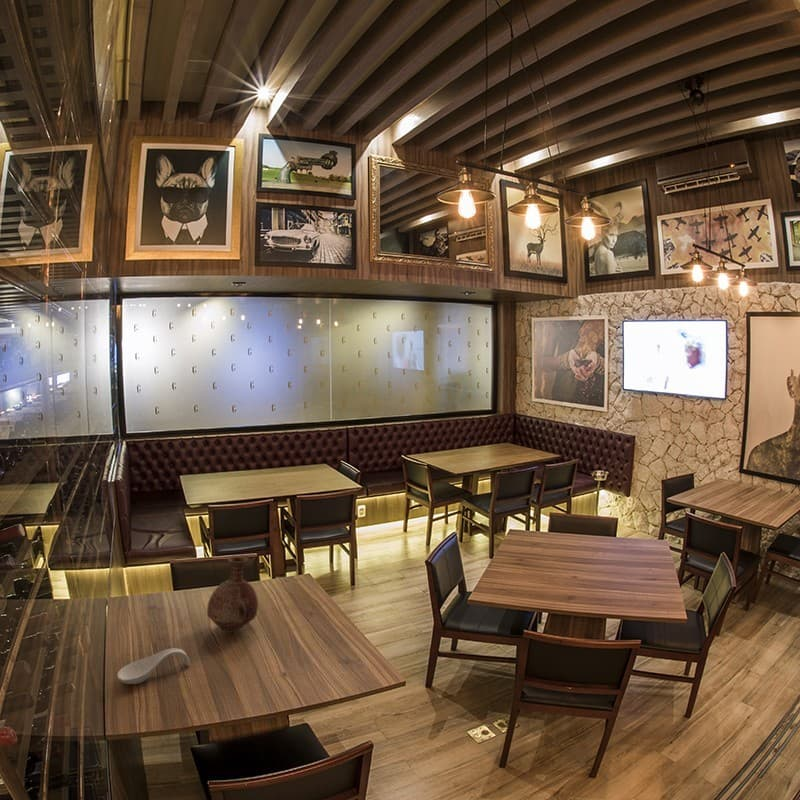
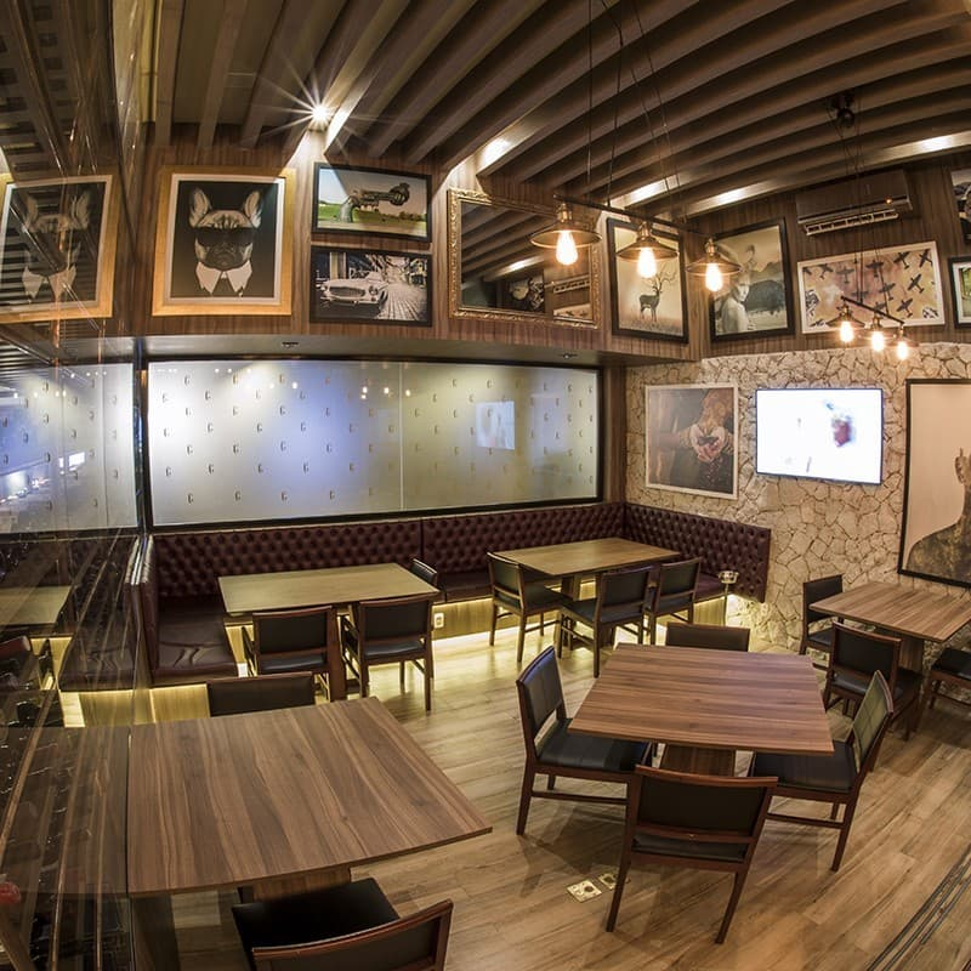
- vase [206,555,259,634]
- spoon rest [116,647,191,685]
